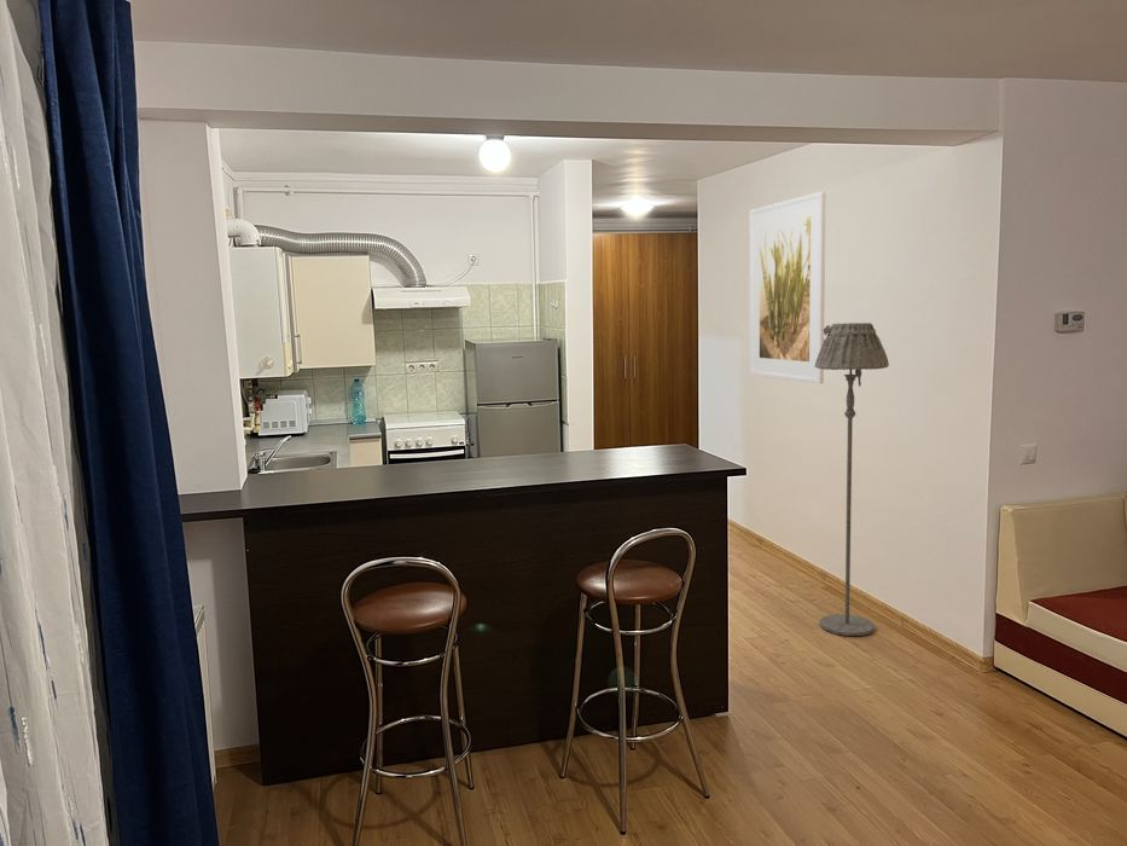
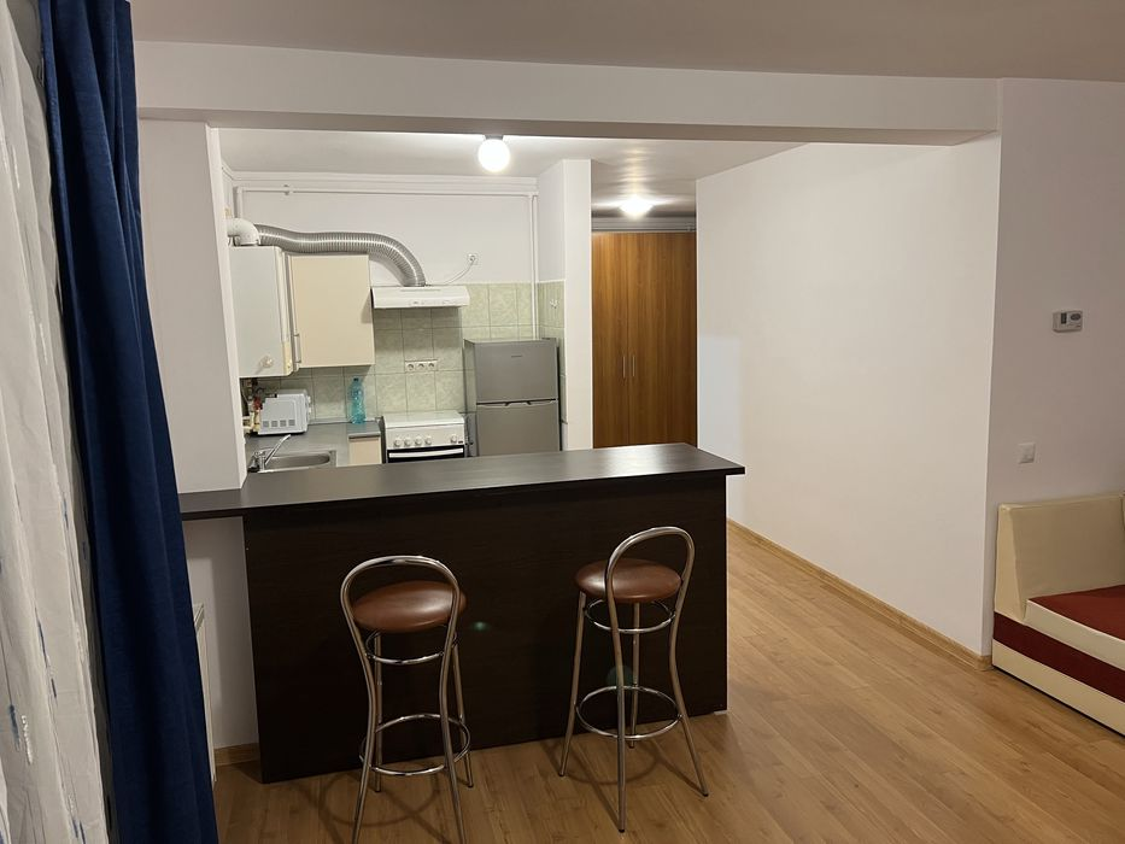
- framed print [749,191,826,384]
- floor lamp [814,321,890,637]
